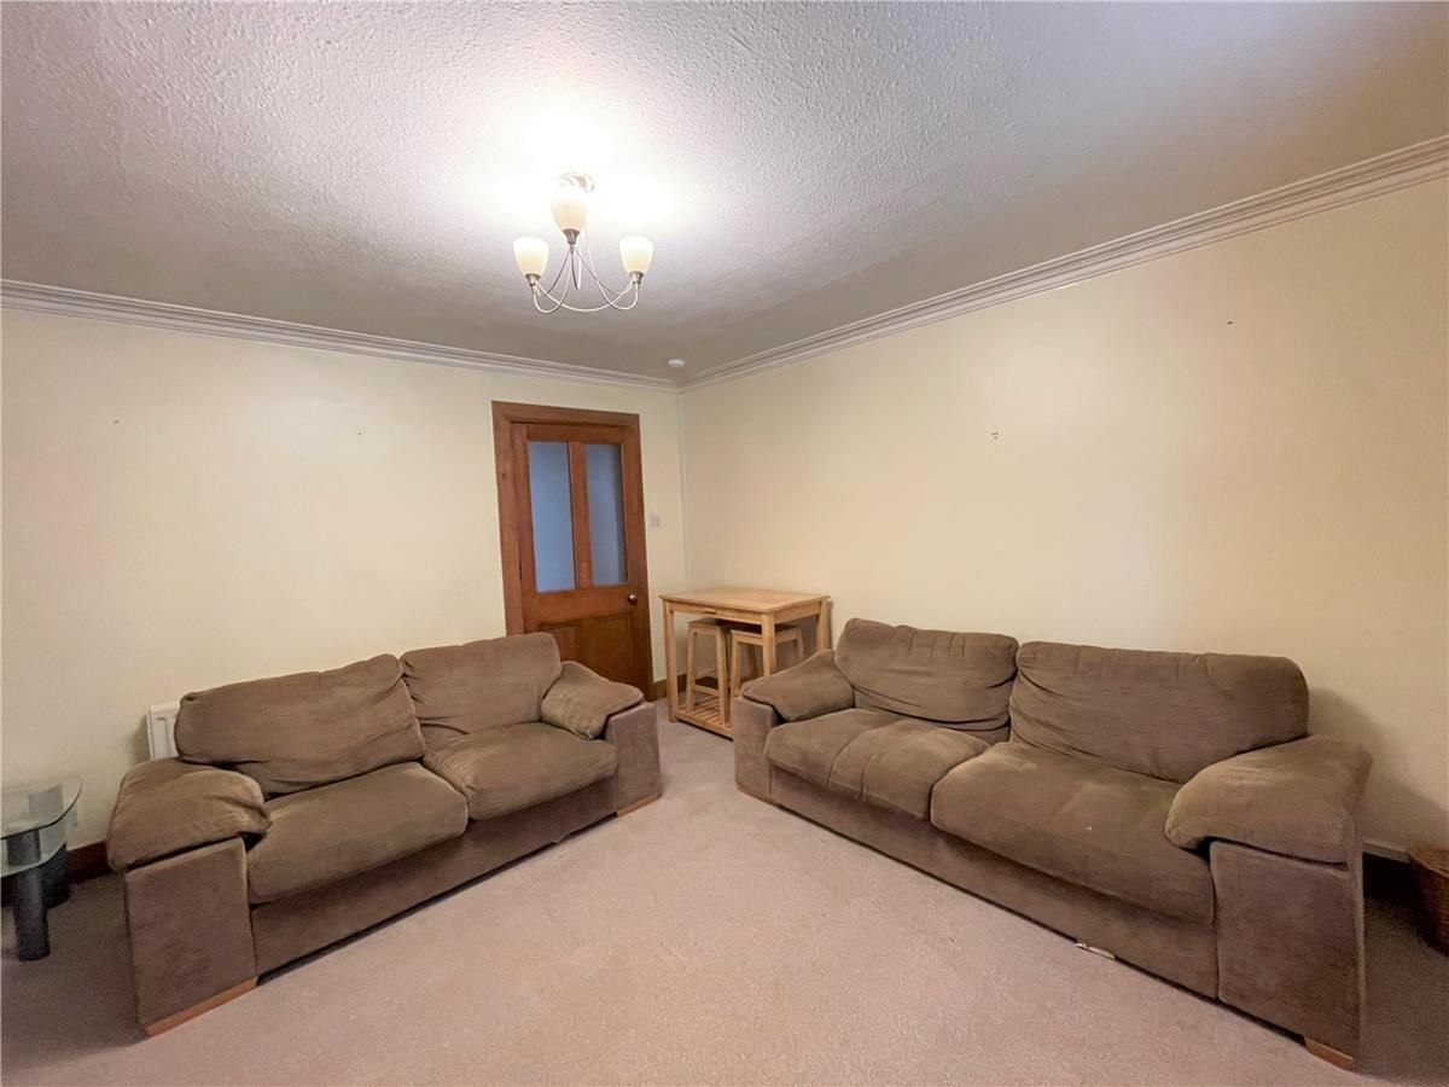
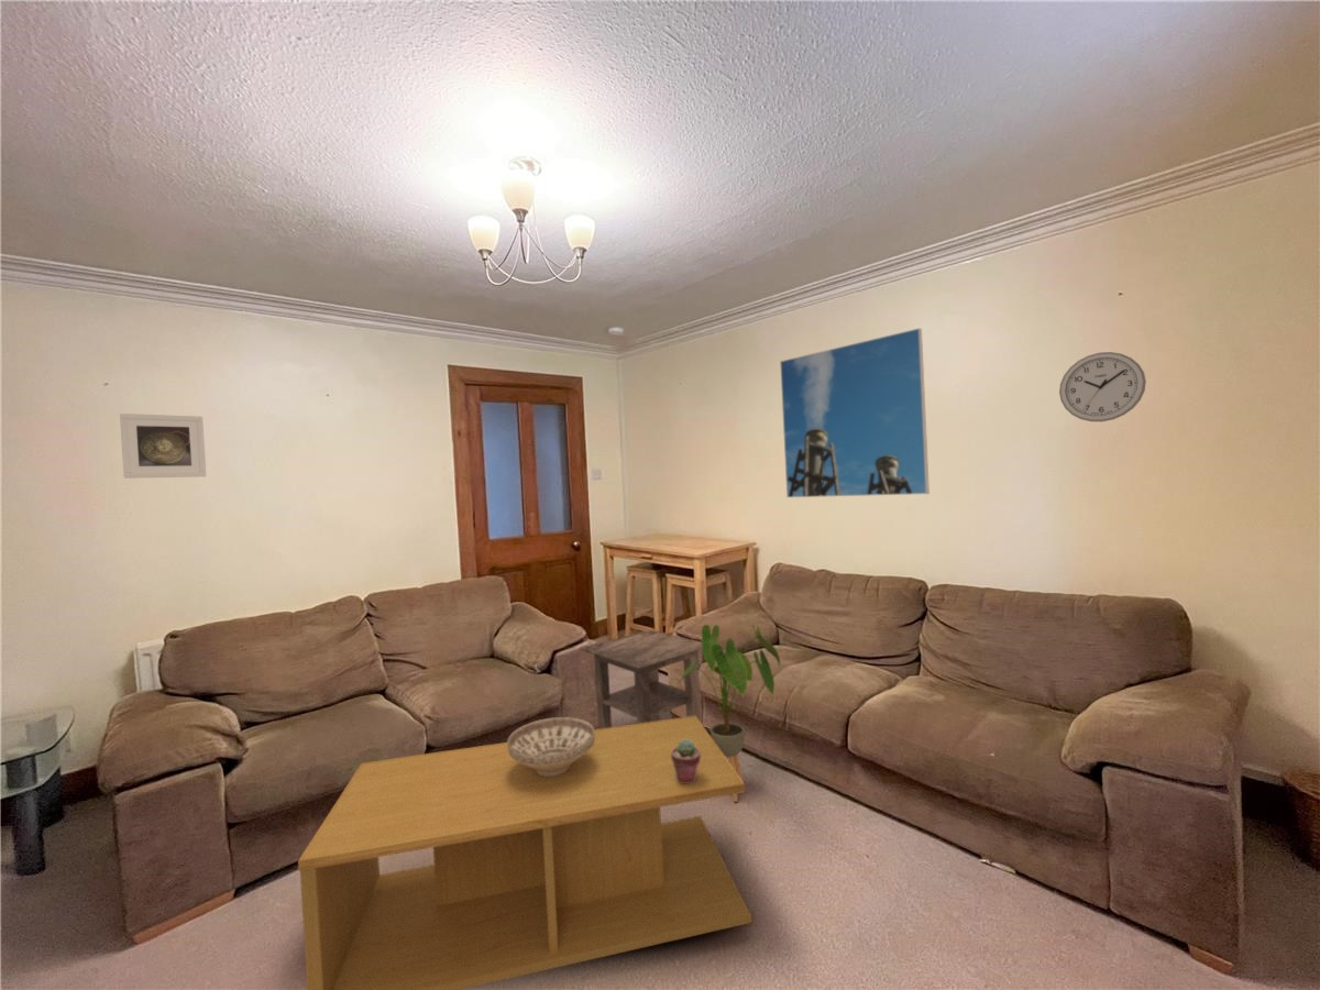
+ coffee table [297,716,752,990]
+ decorative bowl [506,716,595,777]
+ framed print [779,327,931,498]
+ wall clock [1058,351,1147,422]
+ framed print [119,413,207,480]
+ house plant [679,624,781,803]
+ potted succulent [671,739,701,783]
+ side table [580,628,703,729]
